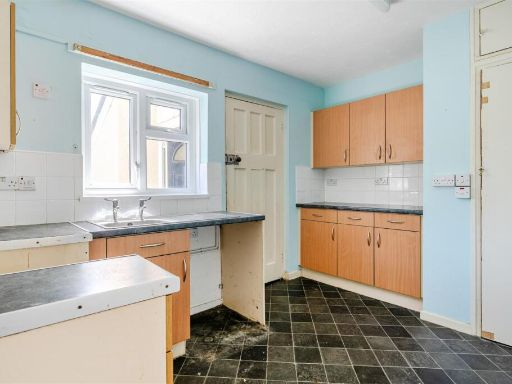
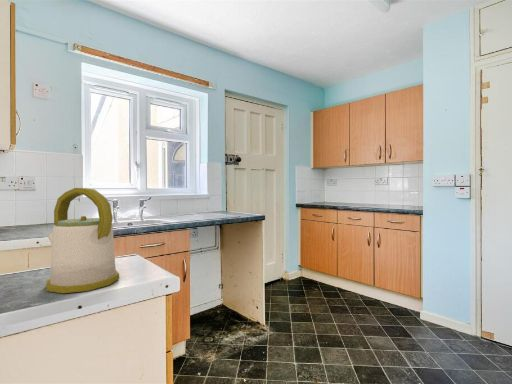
+ kettle [45,187,120,294]
